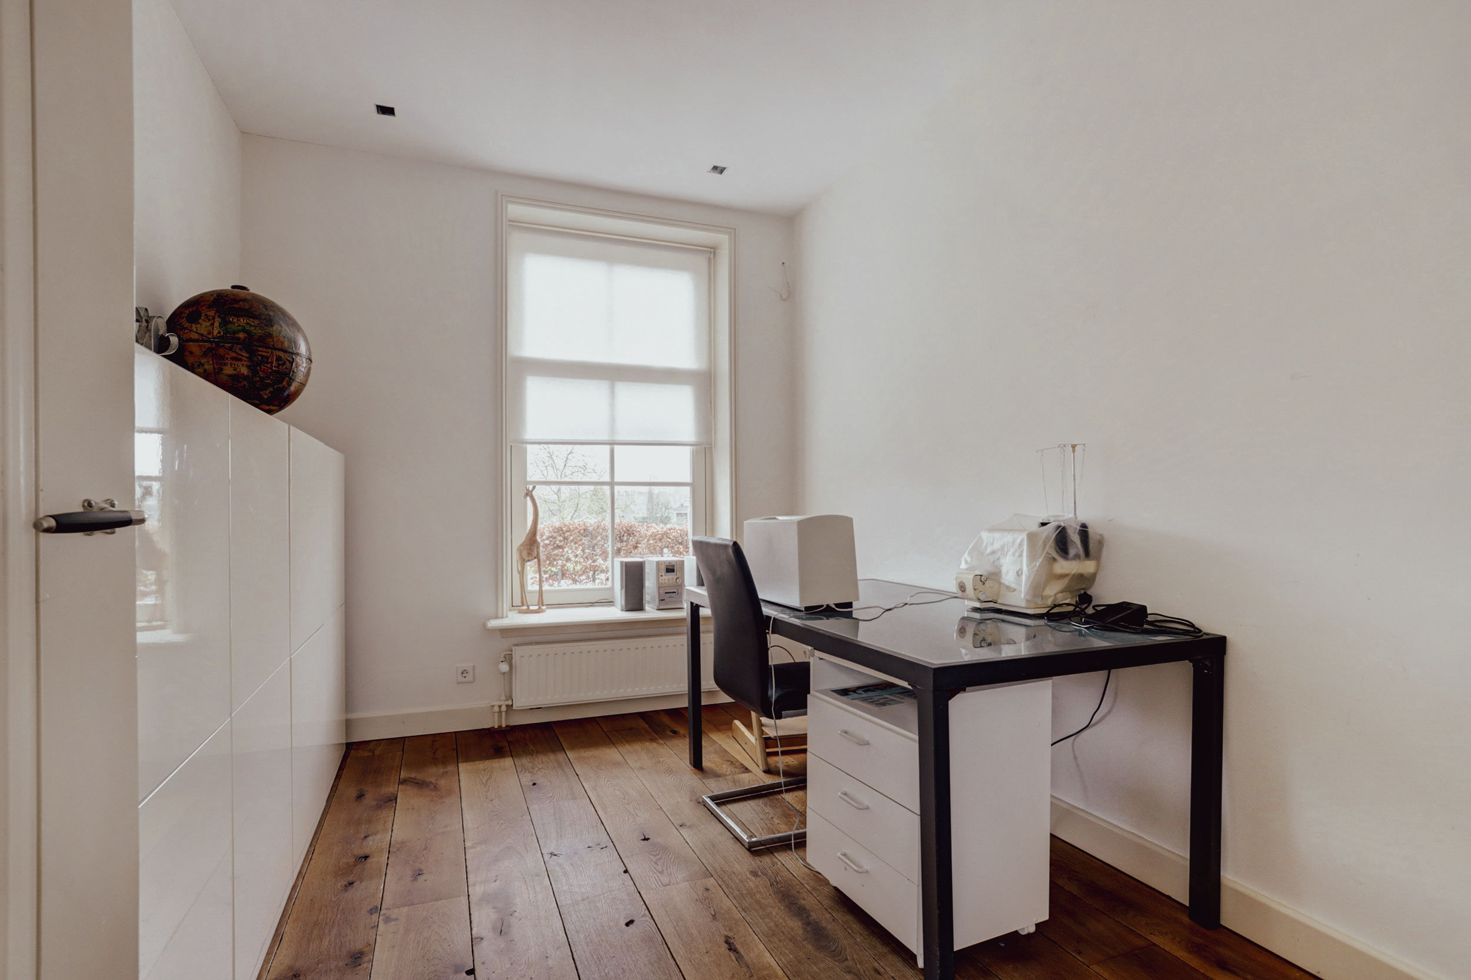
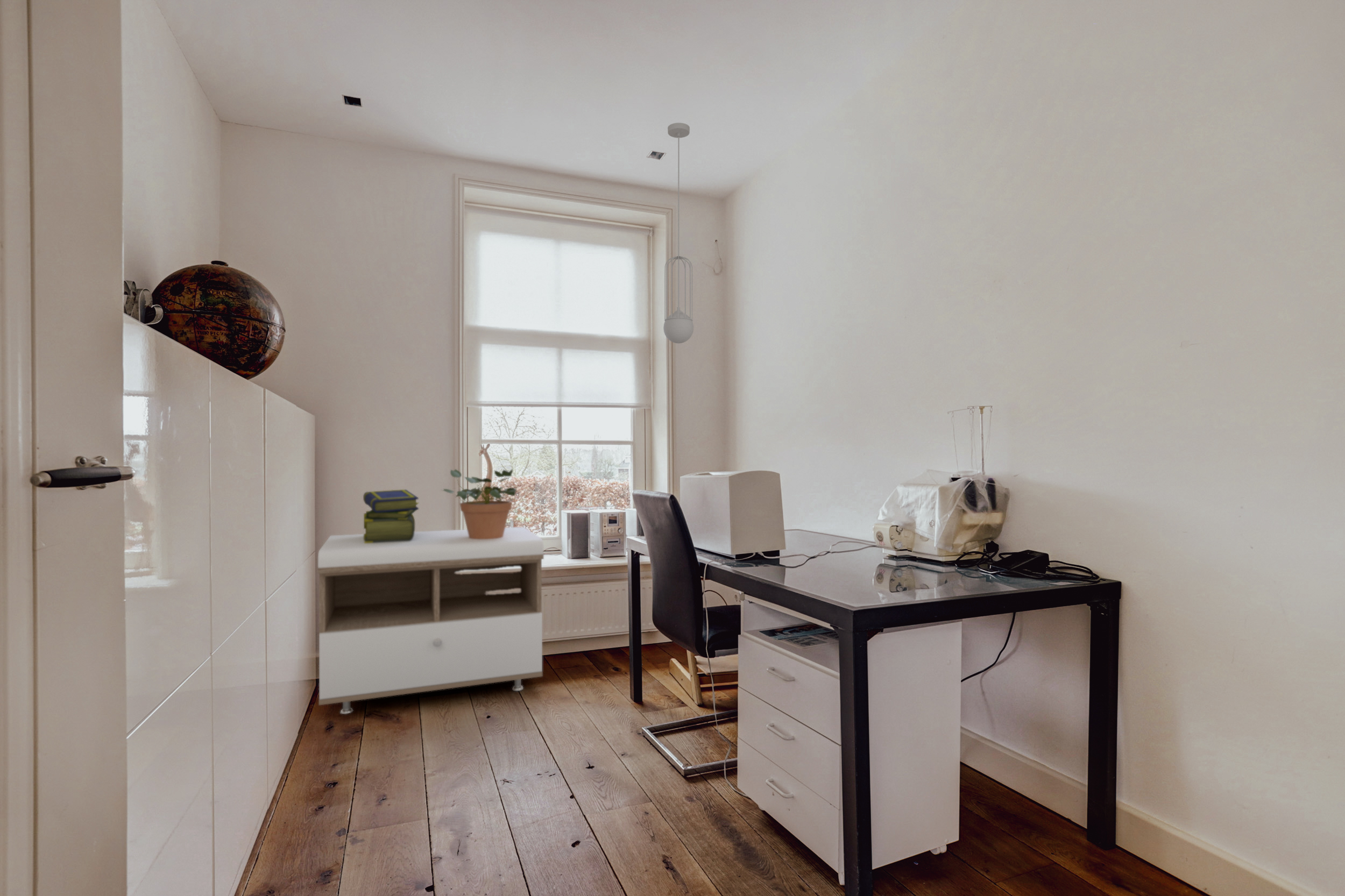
+ pendant light [663,122,694,344]
+ potted plant [441,468,518,539]
+ stack of books [363,489,419,543]
+ storage bench [317,527,544,715]
